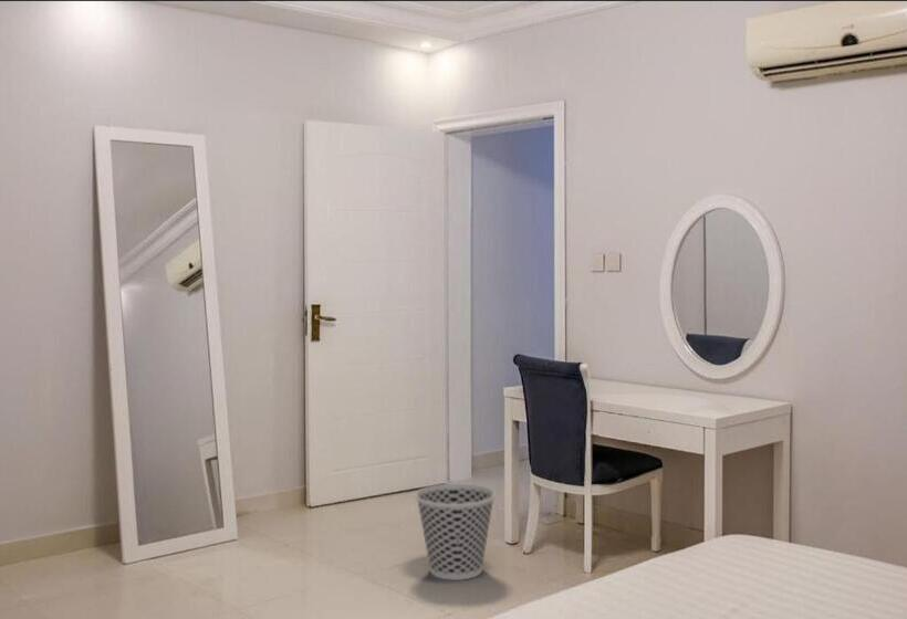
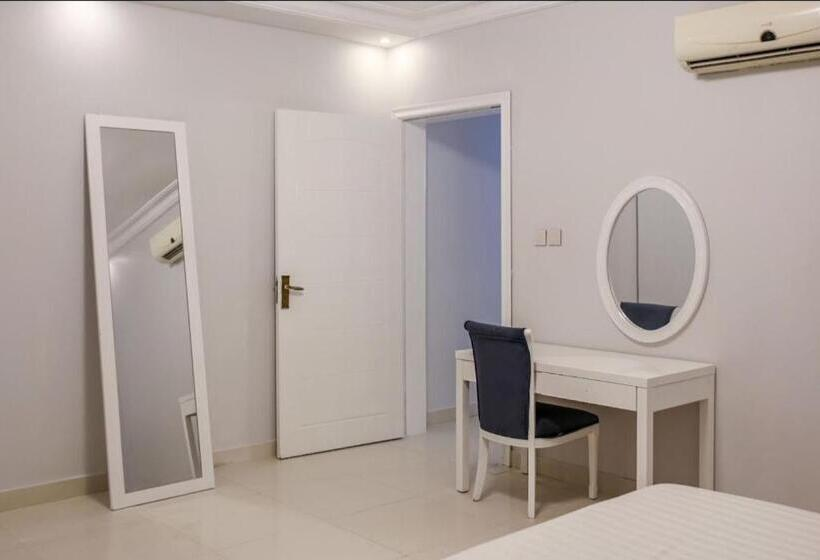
- wastebasket [414,483,497,581]
